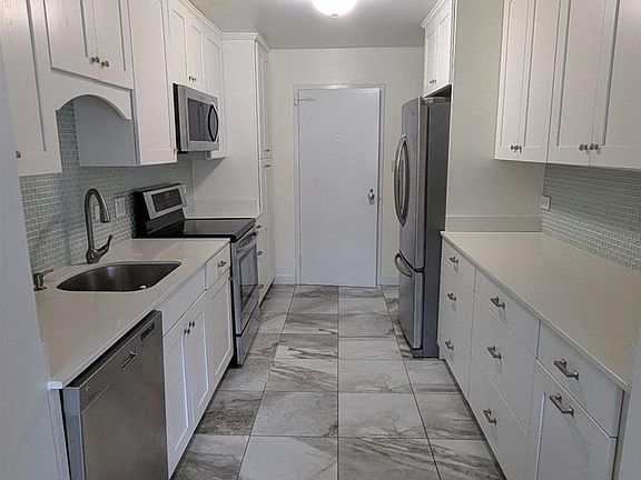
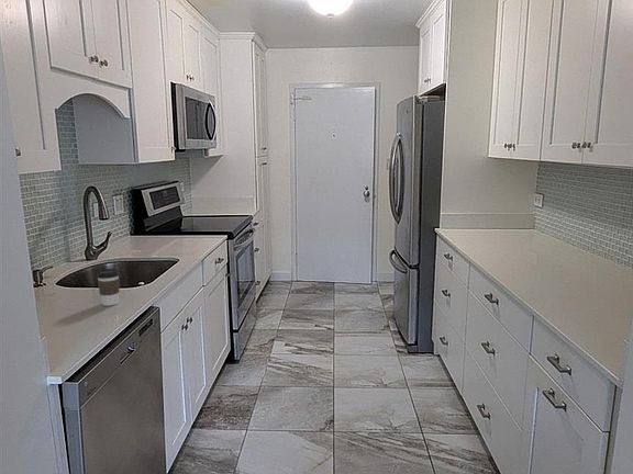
+ coffee cup [96,268,121,307]
